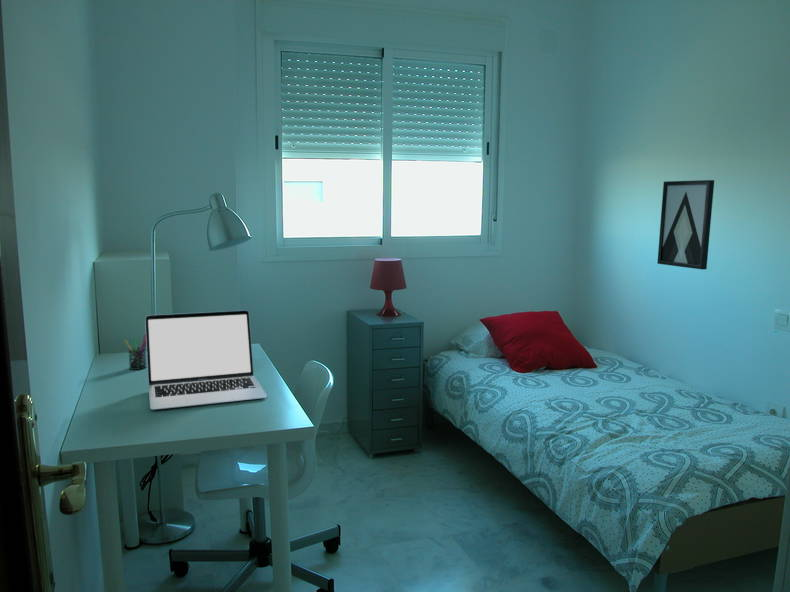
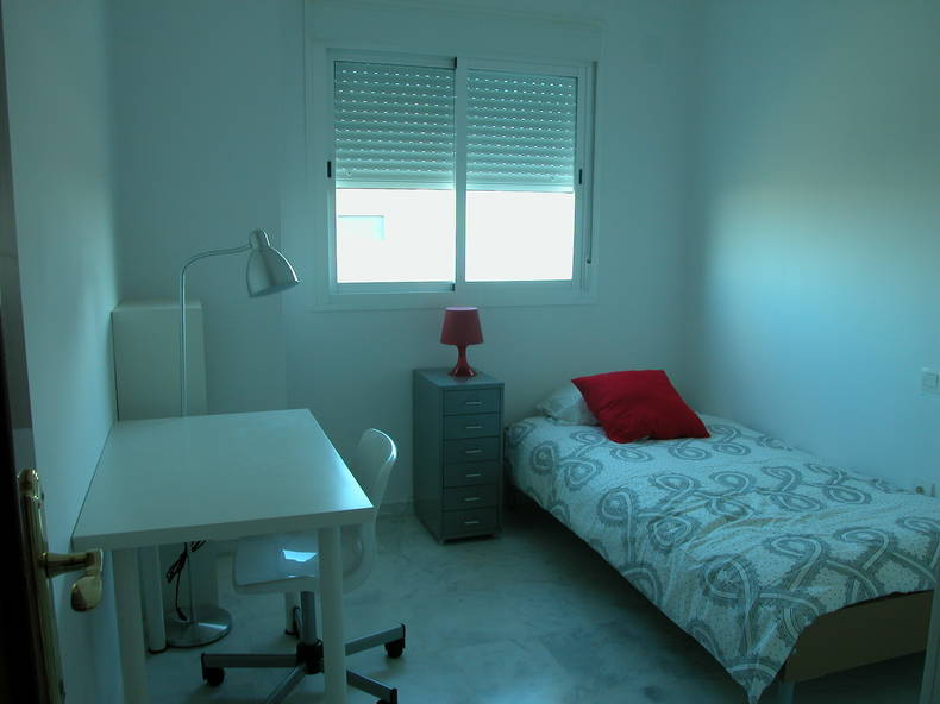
- laptop [144,309,268,411]
- wall art [656,179,715,271]
- pen holder [123,334,147,371]
